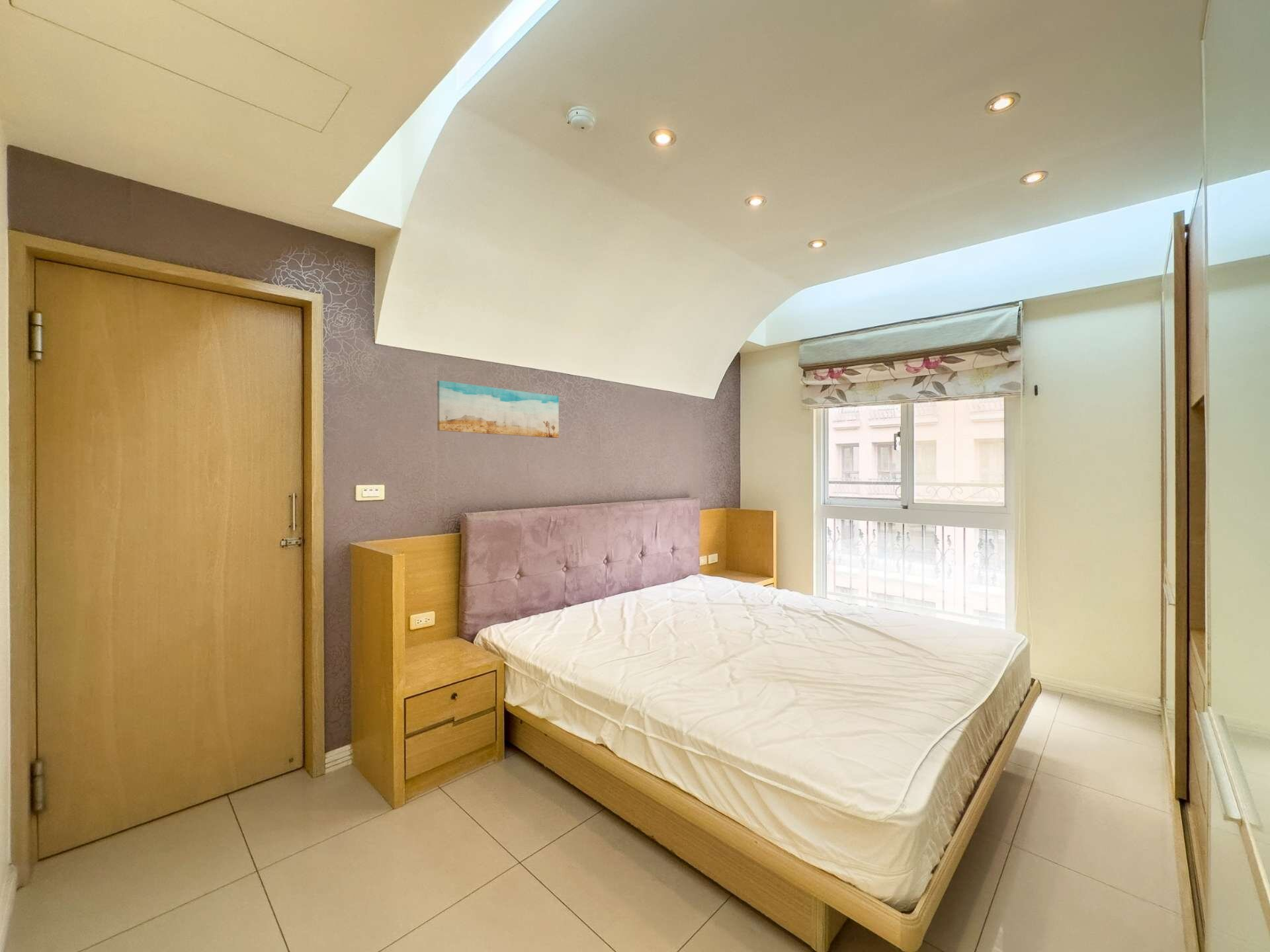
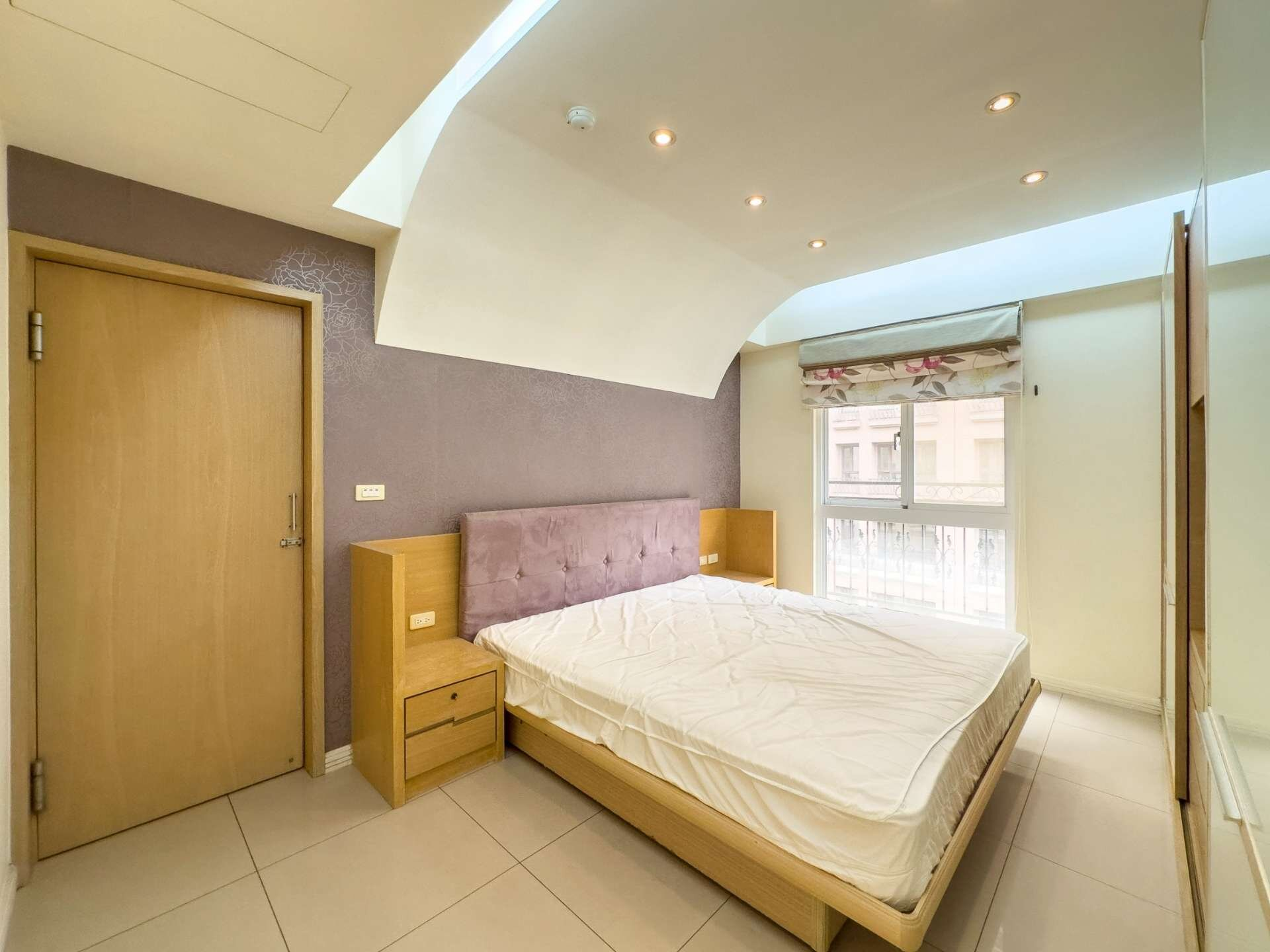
- wall art [436,380,560,438]
